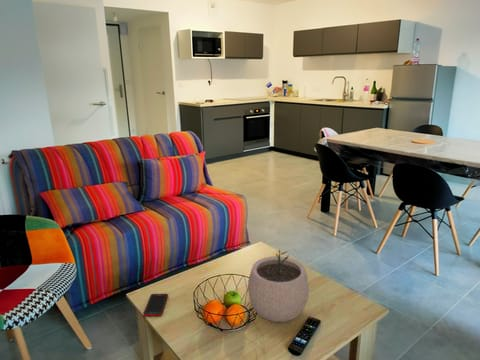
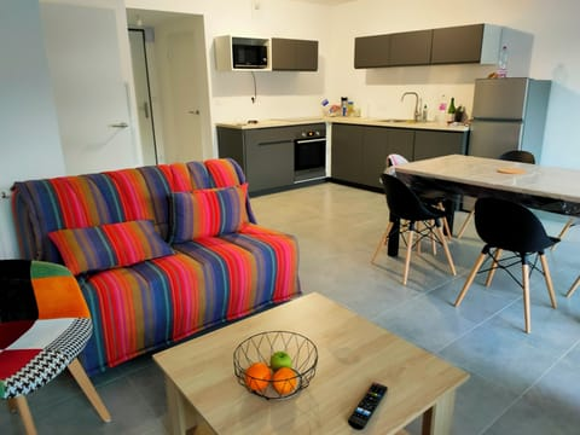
- plant pot [247,249,310,323]
- cell phone [143,293,169,317]
